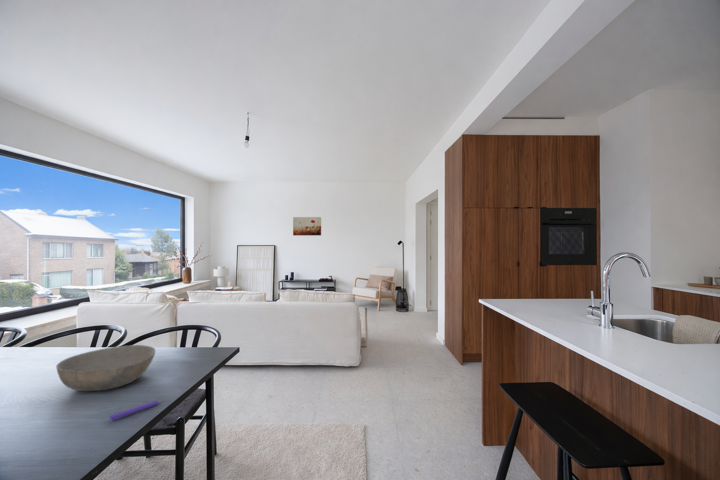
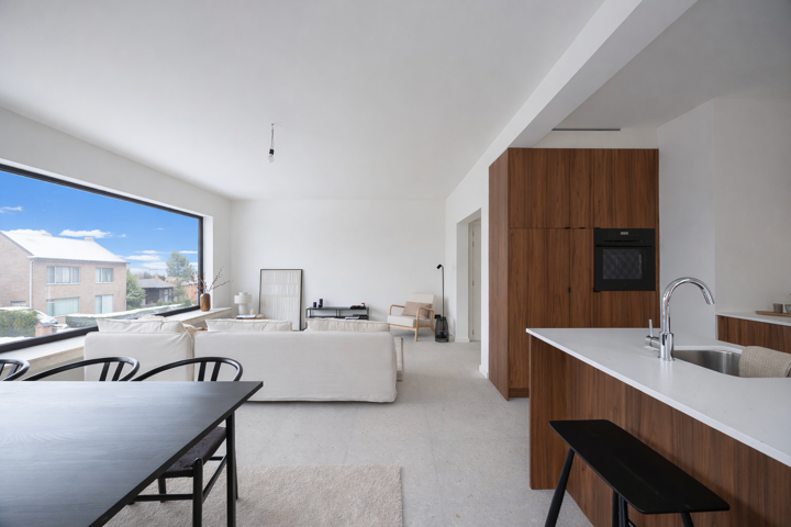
- wall art [292,216,322,236]
- pen [106,400,162,422]
- bowl [55,344,156,392]
